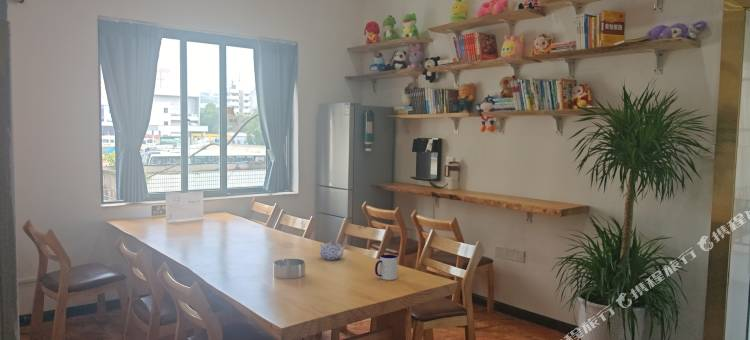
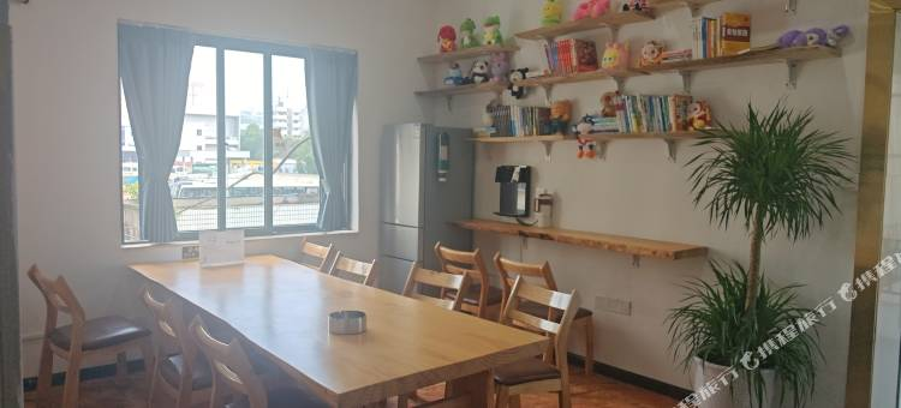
- mug [374,254,399,281]
- teapot [319,239,346,261]
